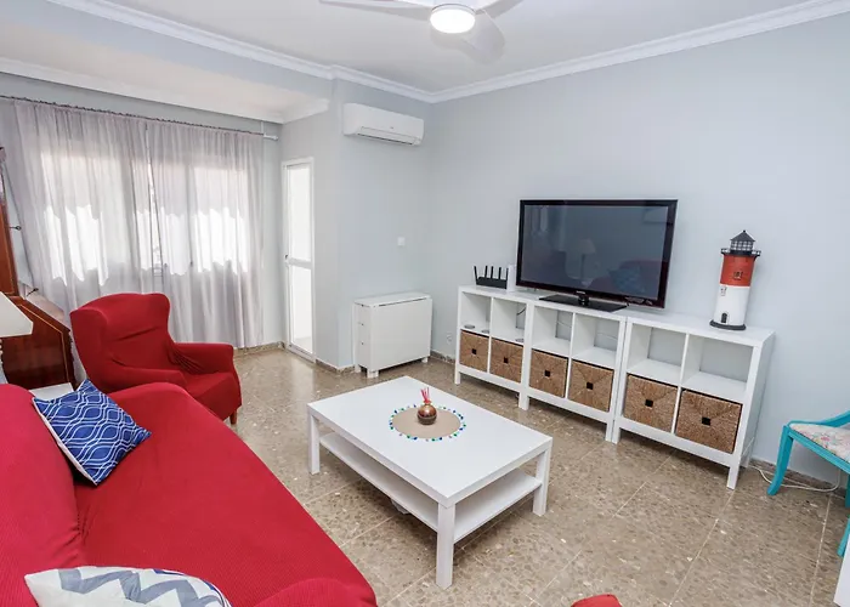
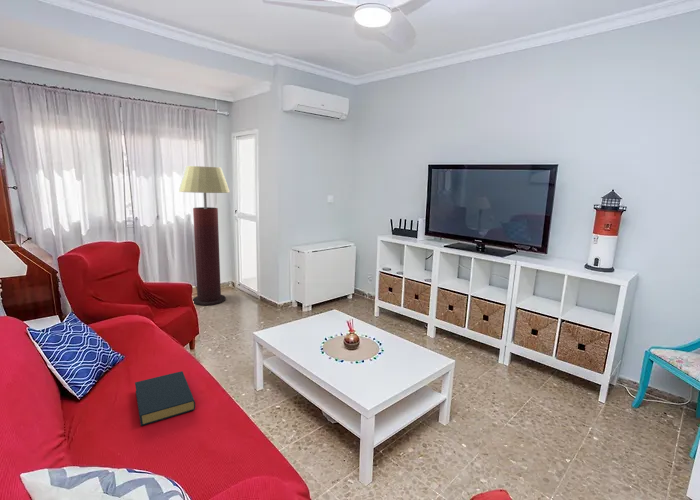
+ hardback book [134,370,196,427]
+ floor lamp [178,165,231,306]
